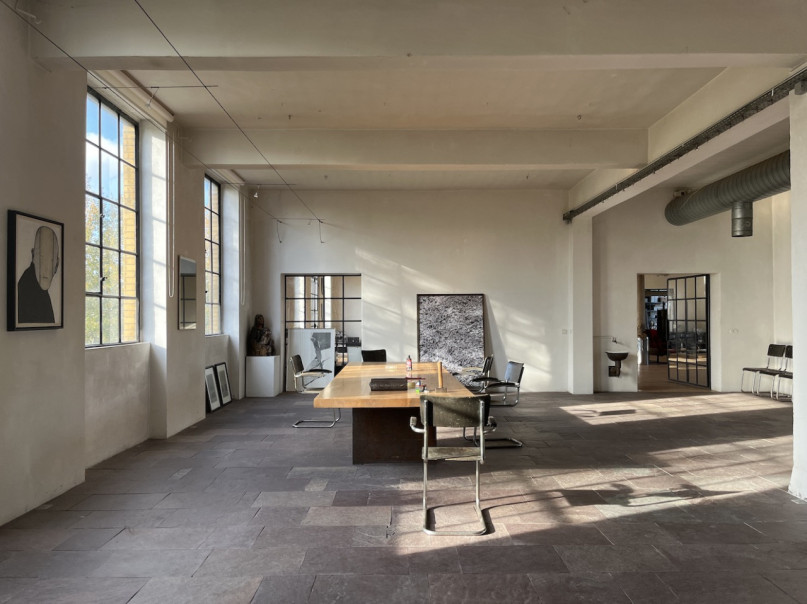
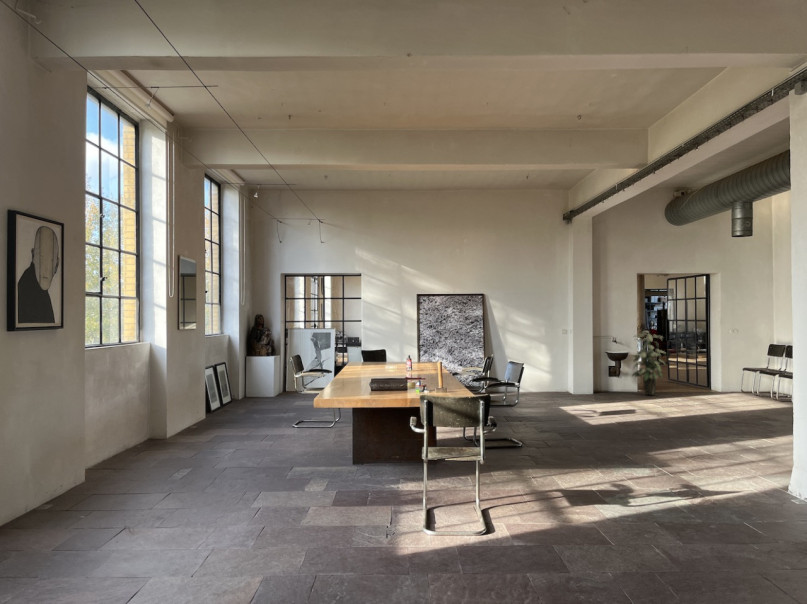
+ indoor plant [631,330,667,396]
